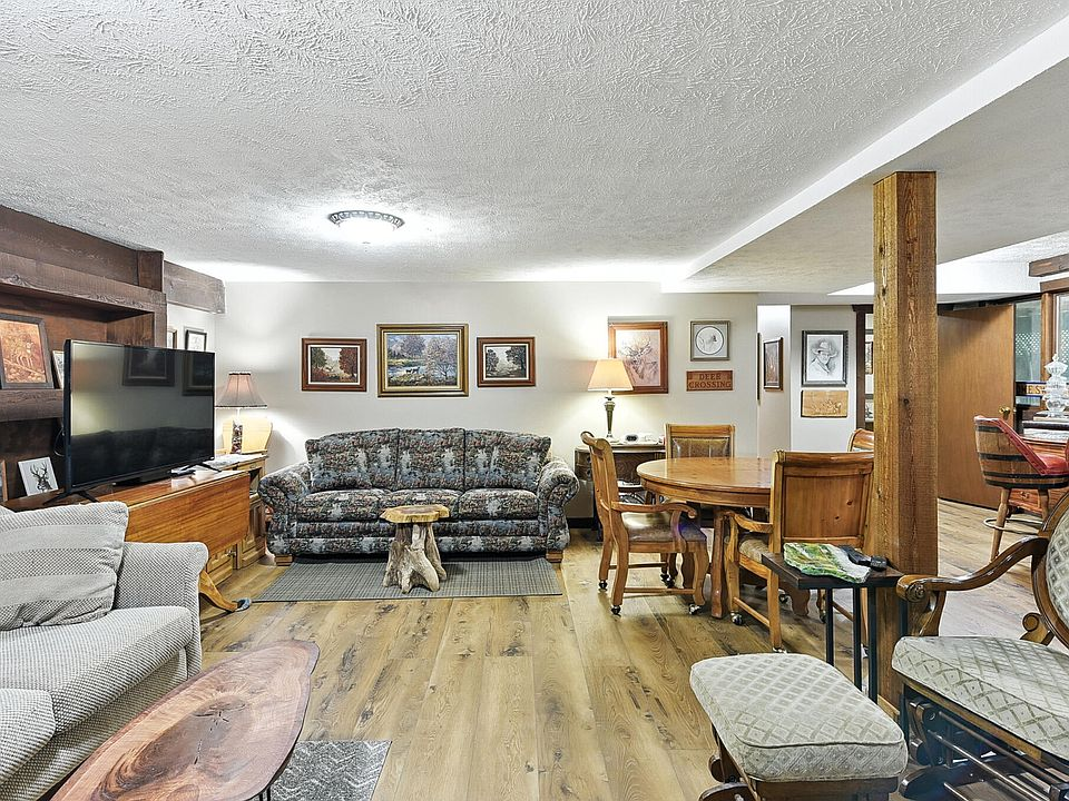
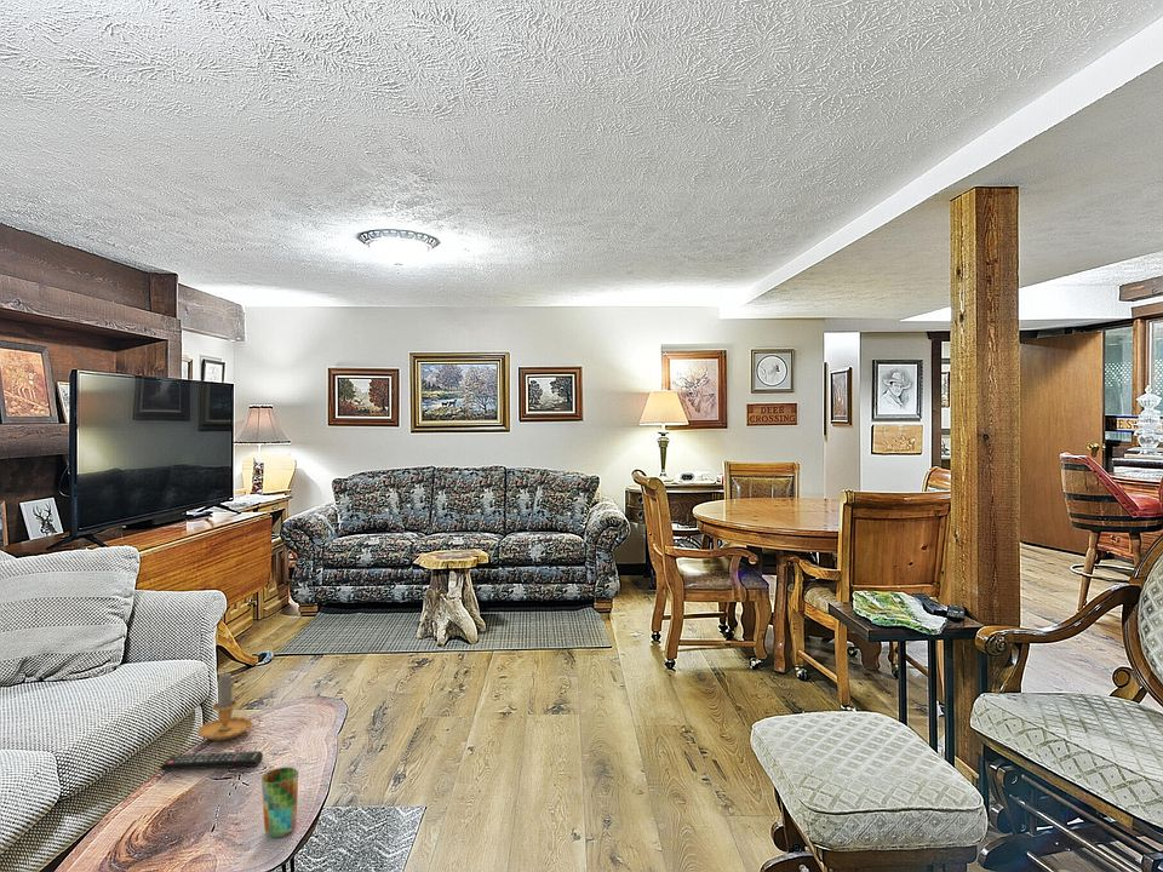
+ candle [196,671,262,741]
+ cup [260,767,299,839]
+ remote control [159,750,264,771]
